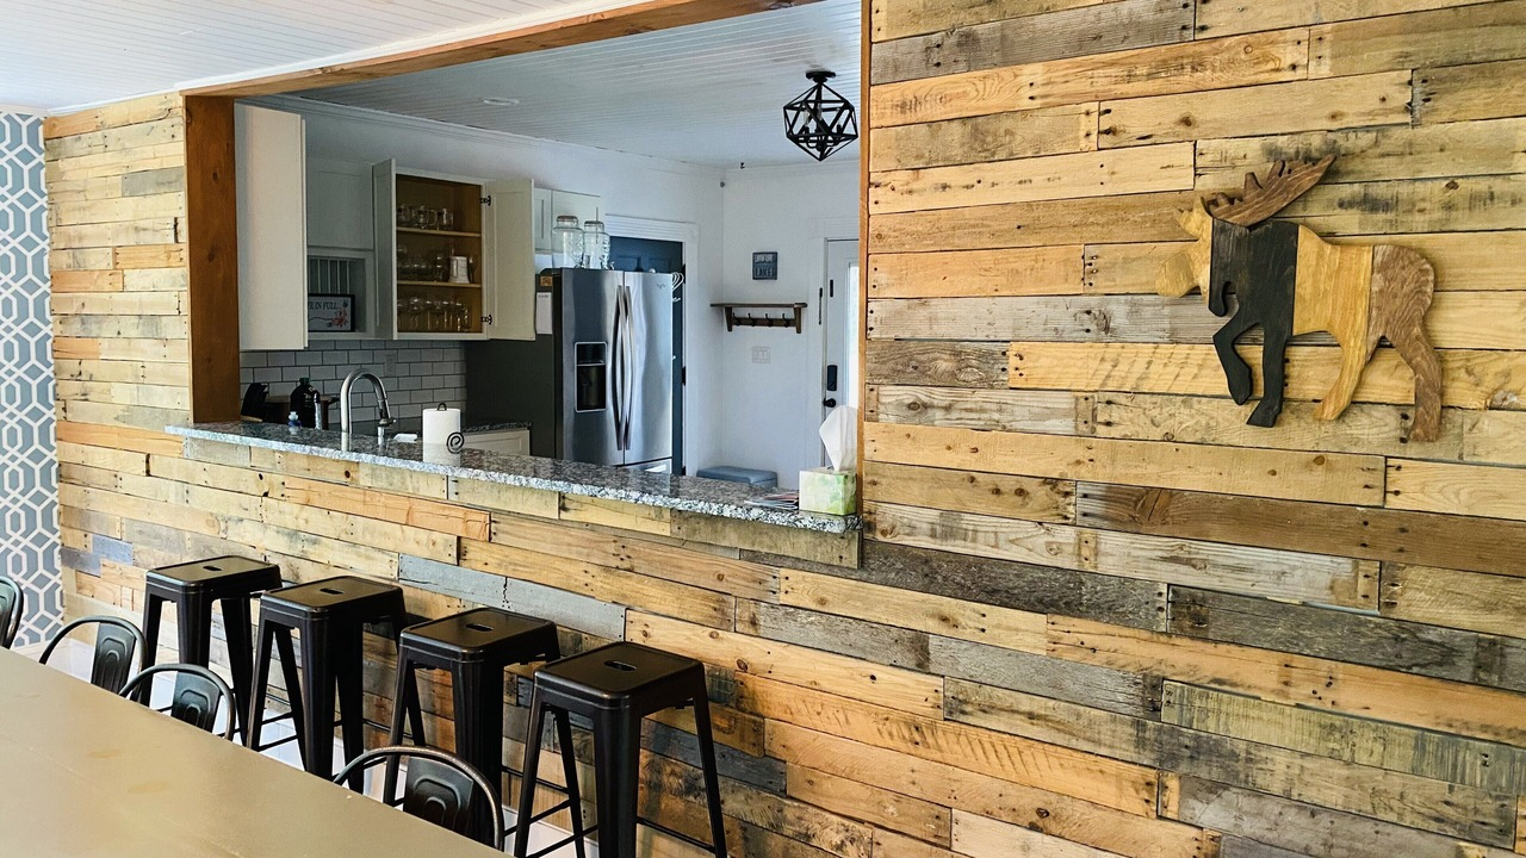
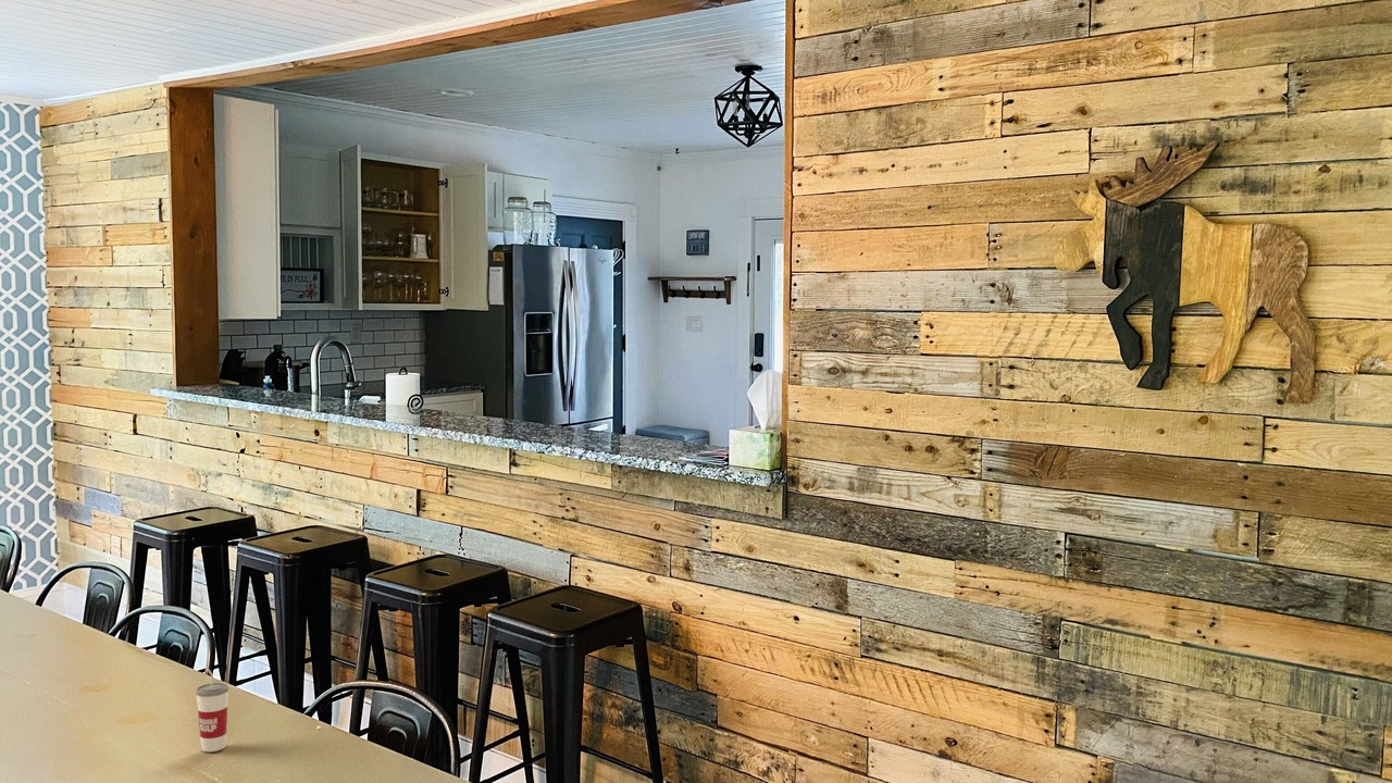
+ cup [195,667,231,753]
